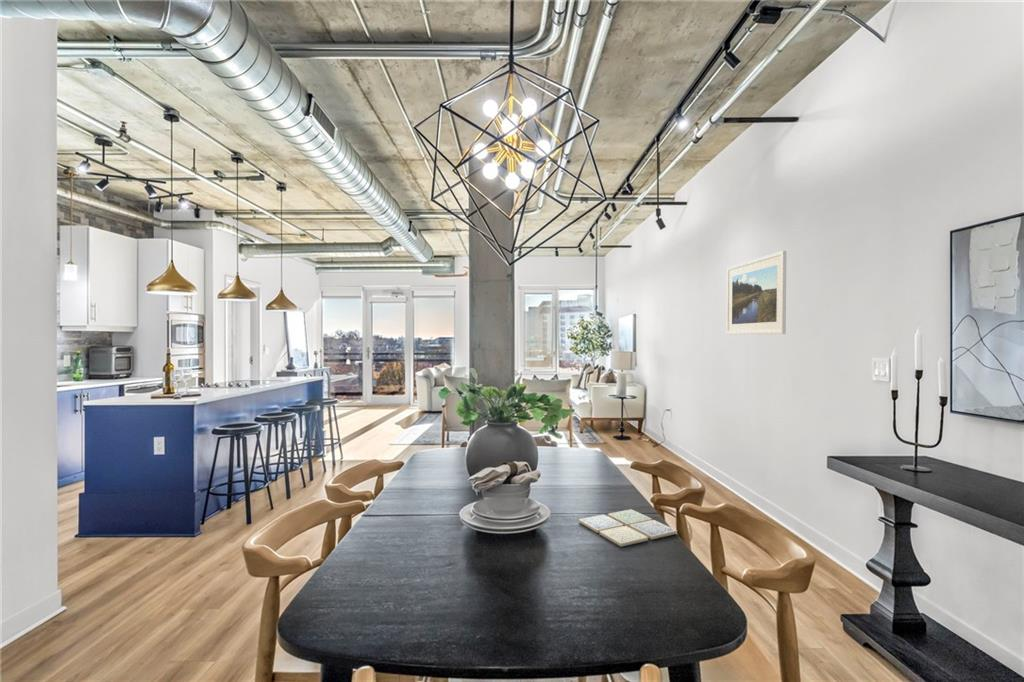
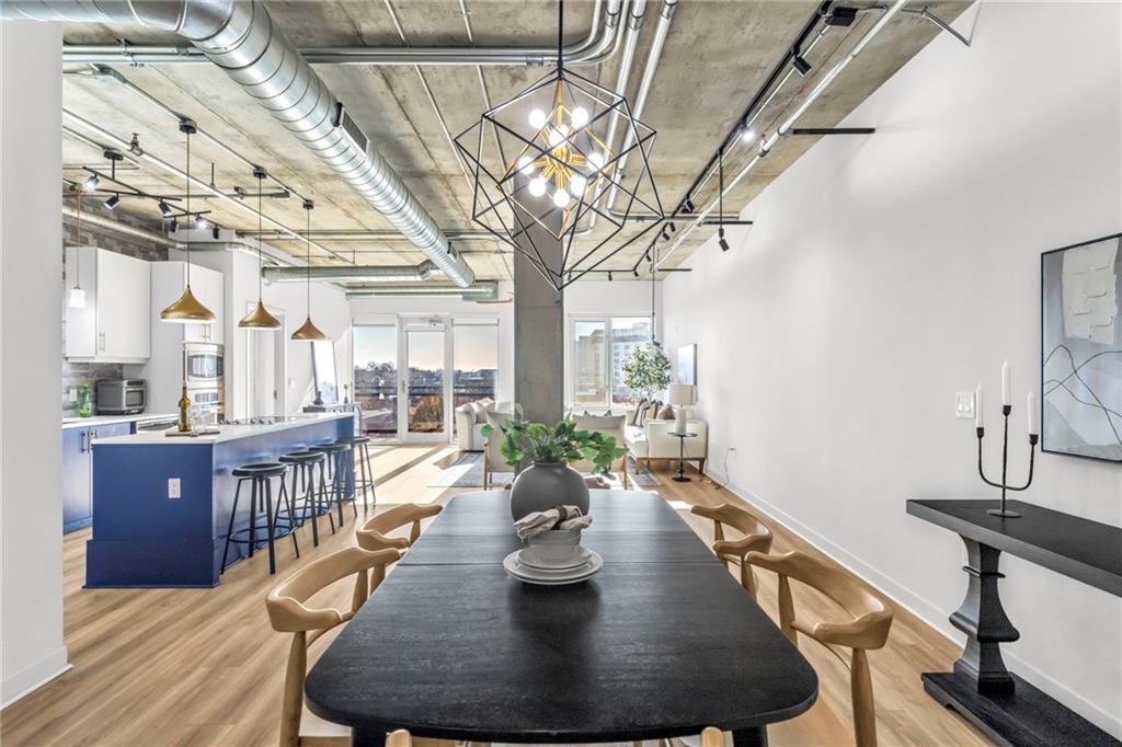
- drink coaster [578,508,678,548]
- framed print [726,250,787,336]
